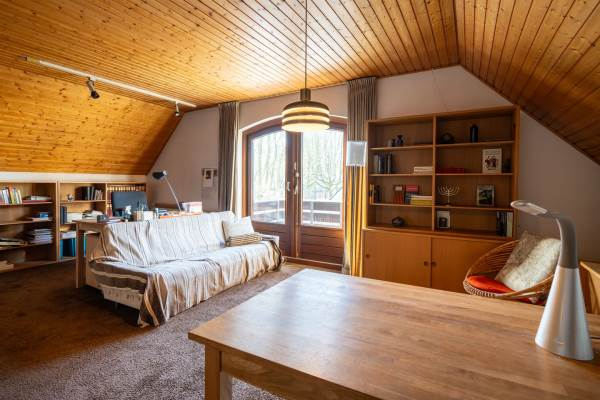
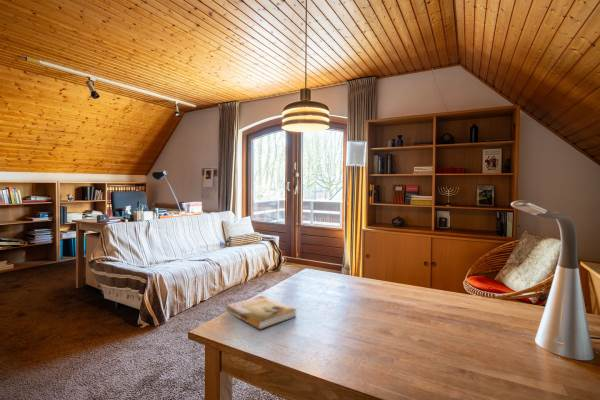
+ book [225,295,297,330]
